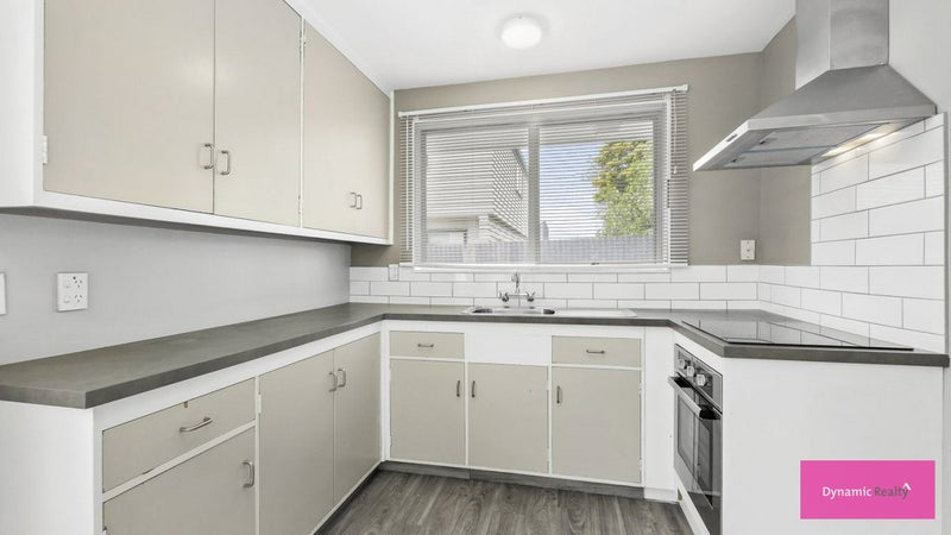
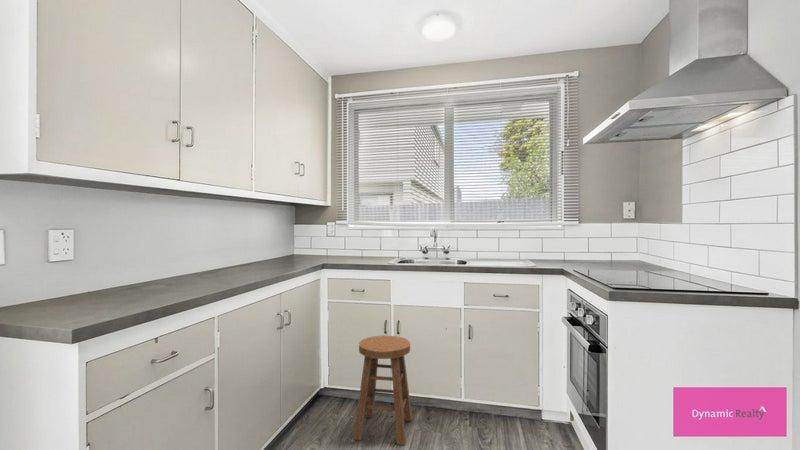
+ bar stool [353,334,413,446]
